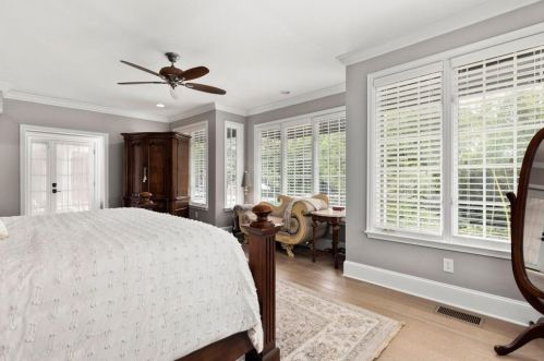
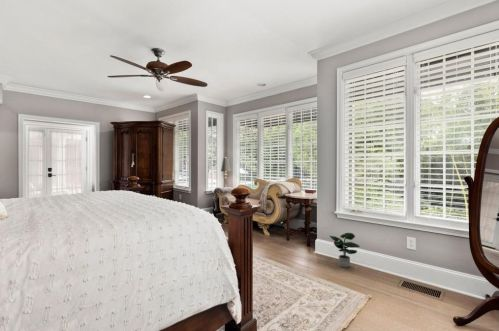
+ potted plant [329,232,361,268]
